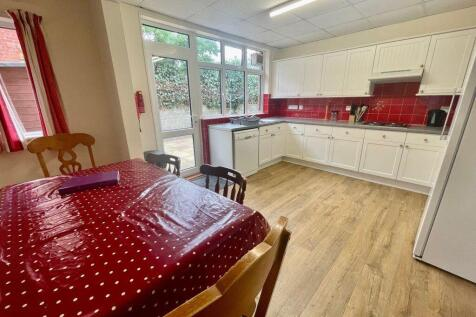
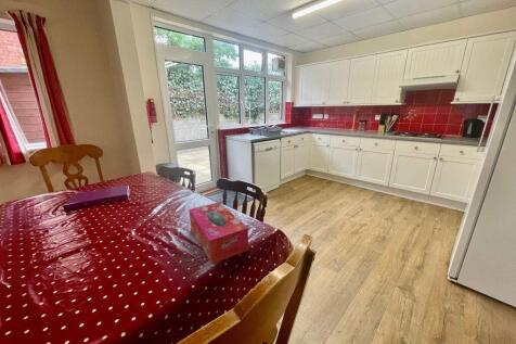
+ tissue box [188,201,249,265]
